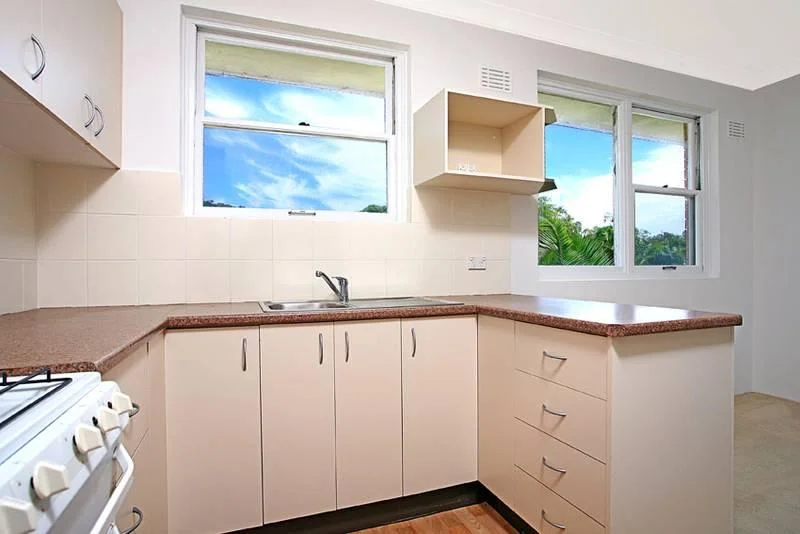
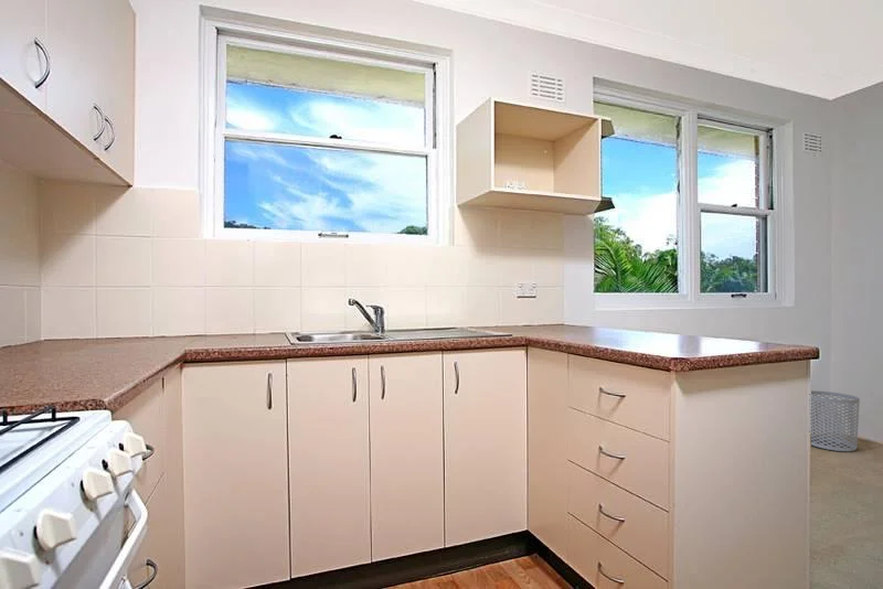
+ waste bin [810,389,861,452]
